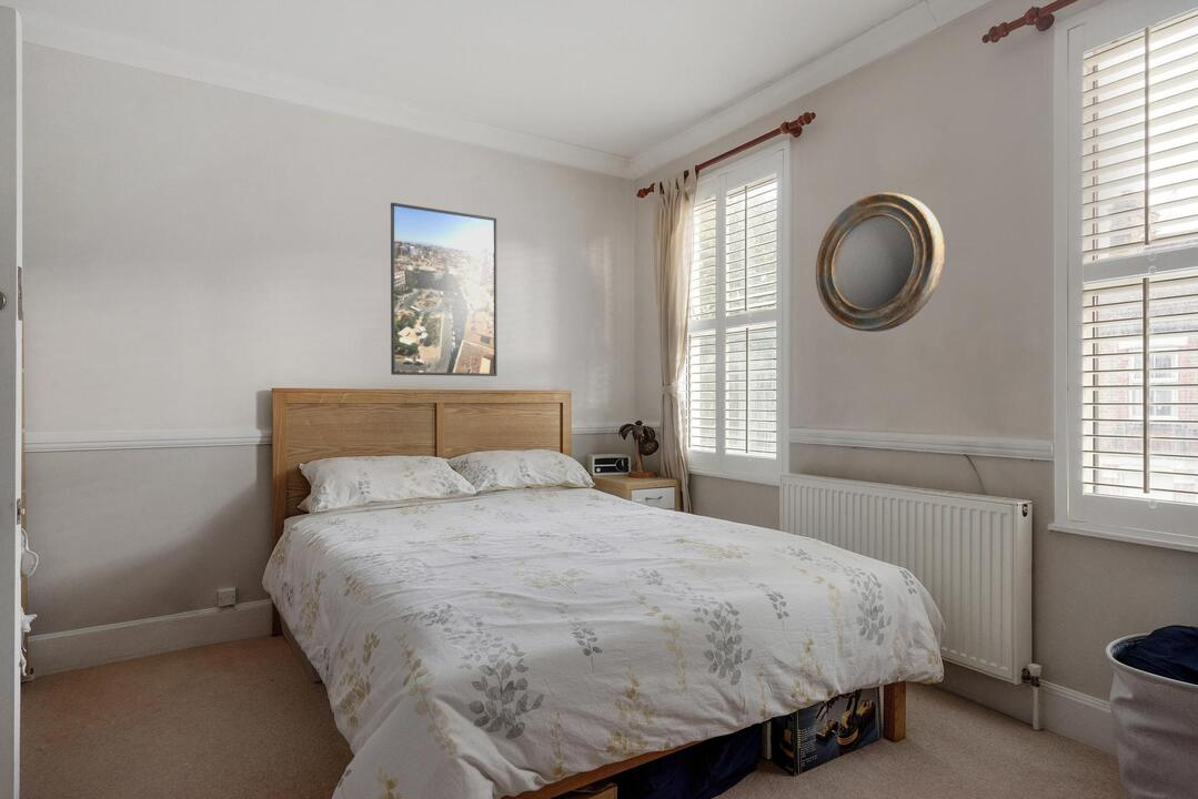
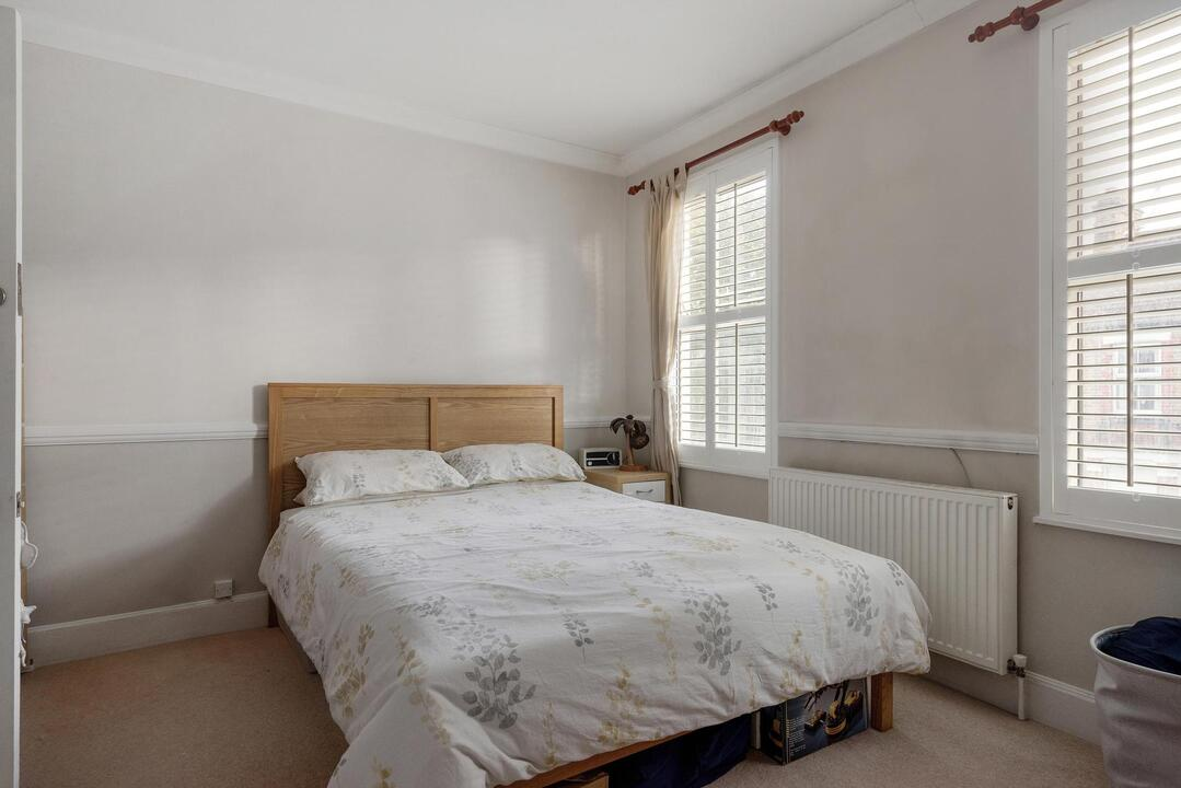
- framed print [390,202,499,377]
- home mirror [815,191,946,333]
